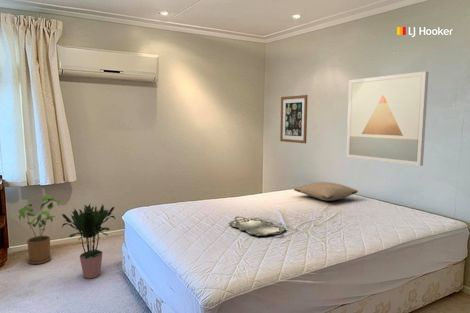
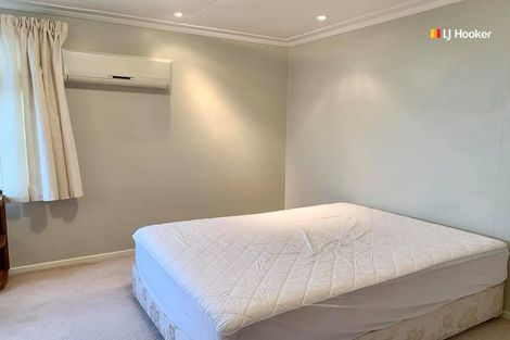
- wall art [279,94,308,144]
- pillow [293,181,359,202]
- potted plant [60,203,116,279]
- wall art [345,70,430,167]
- house plant [18,194,60,265]
- serving tray [227,216,287,237]
